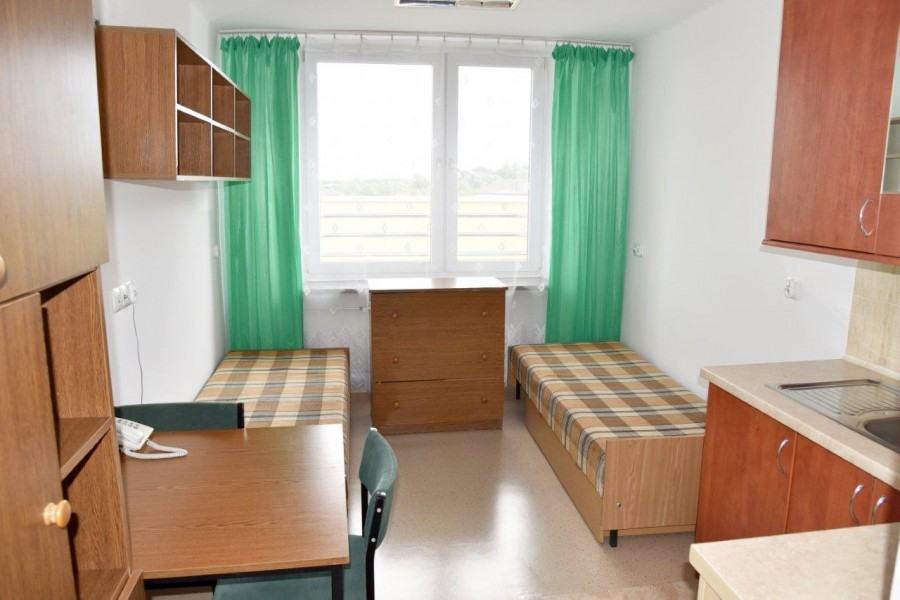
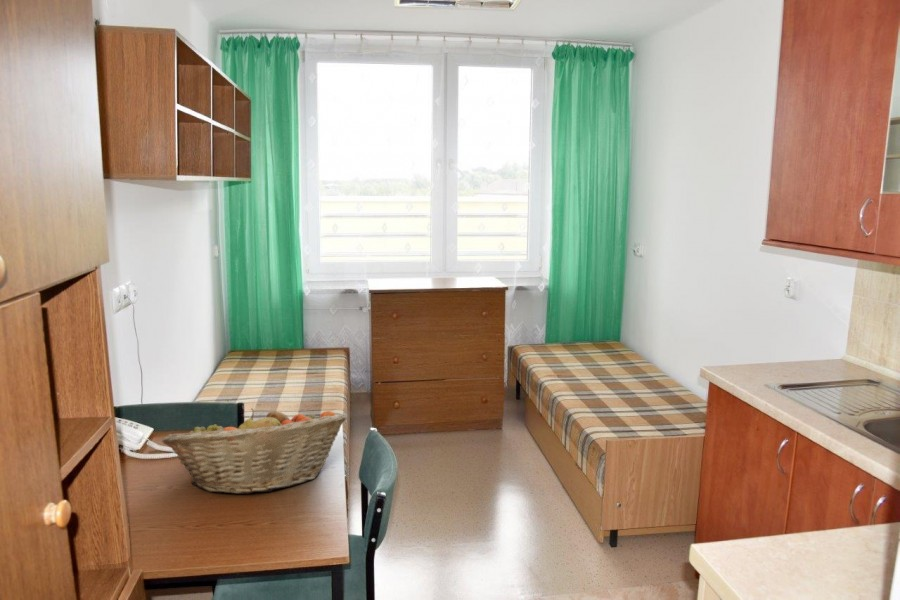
+ fruit basket [161,408,347,495]
